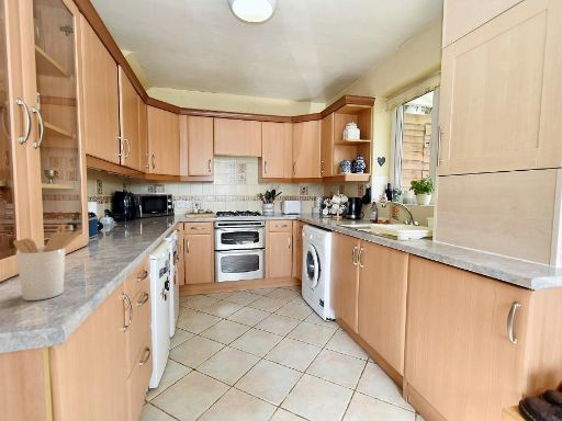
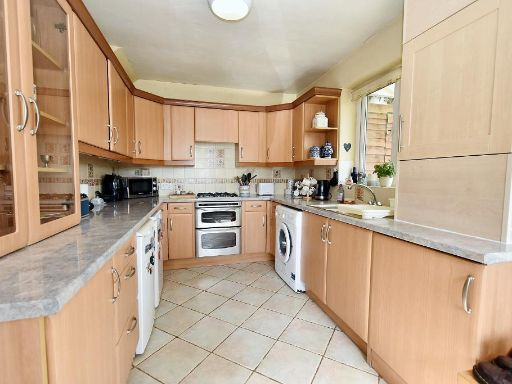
- utensil holder [12,224,83,301]
